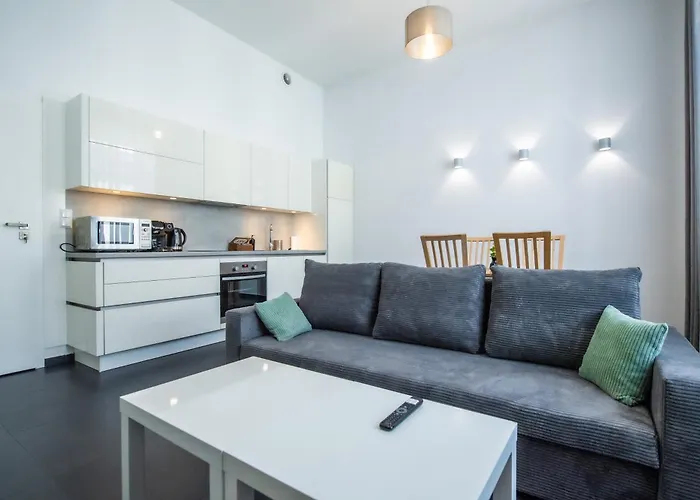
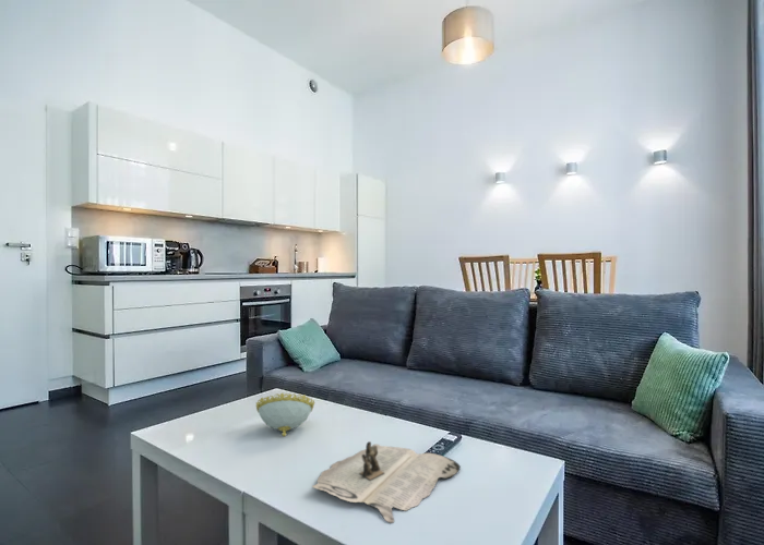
+ magazine [311,440,462,524]
+ decorative bowl [254,392,315,438]
